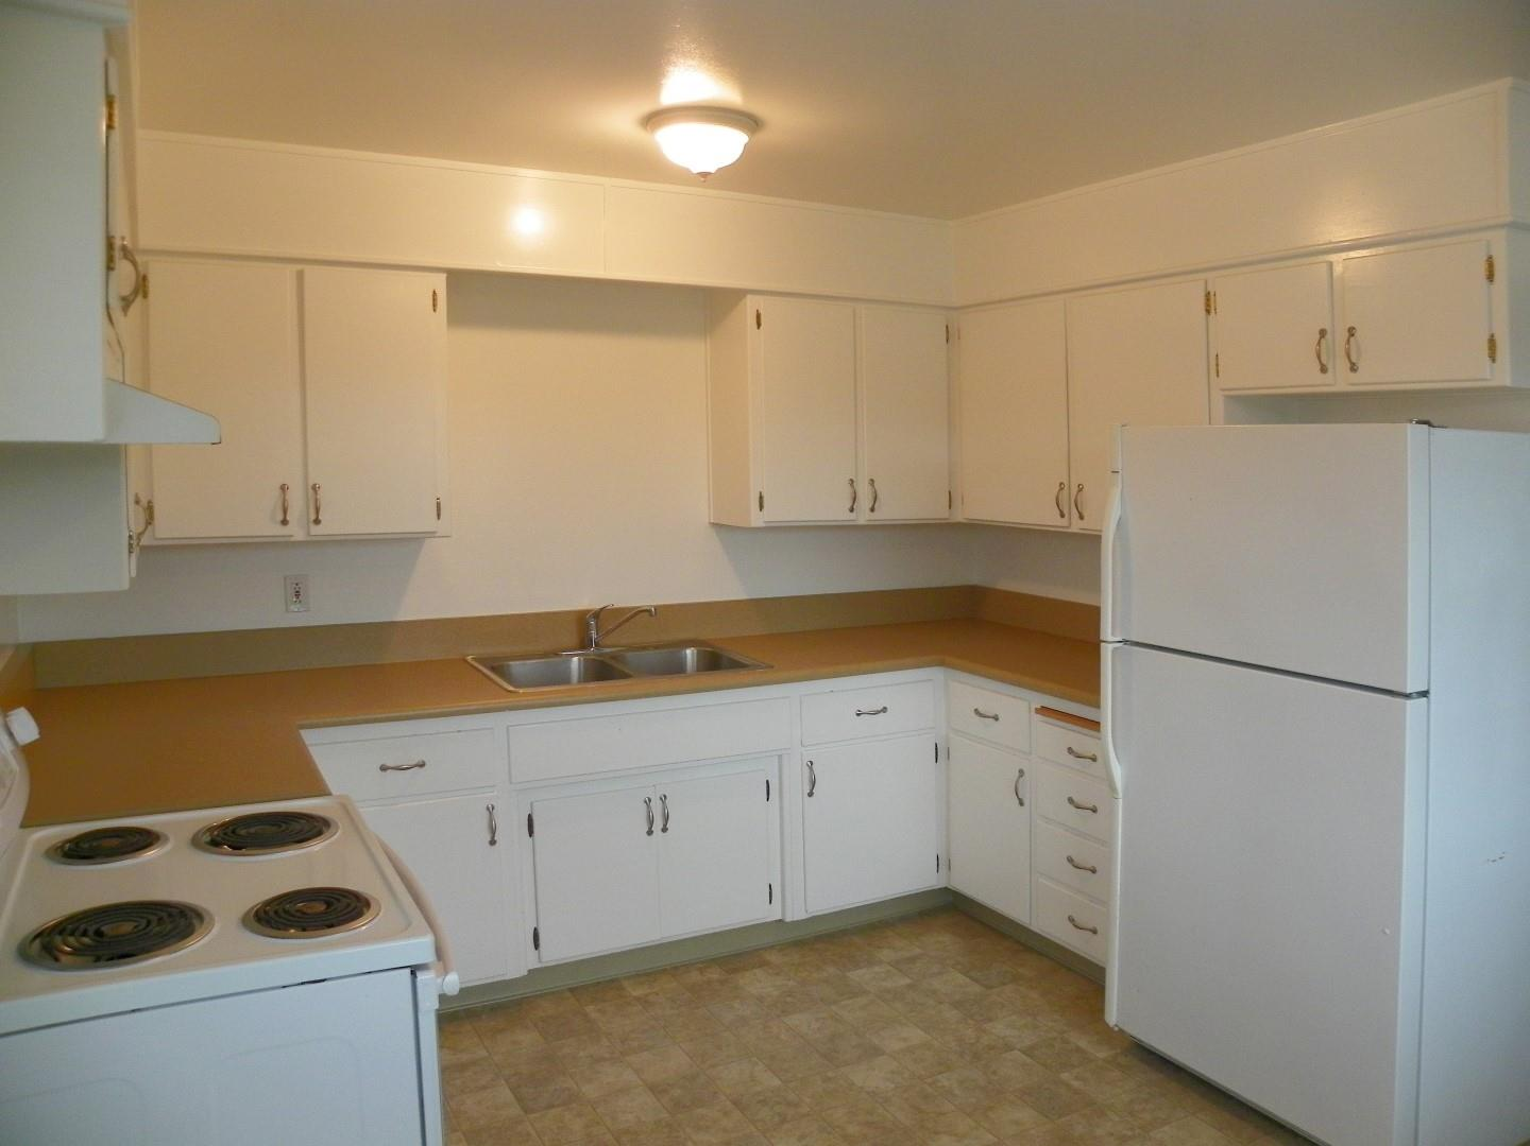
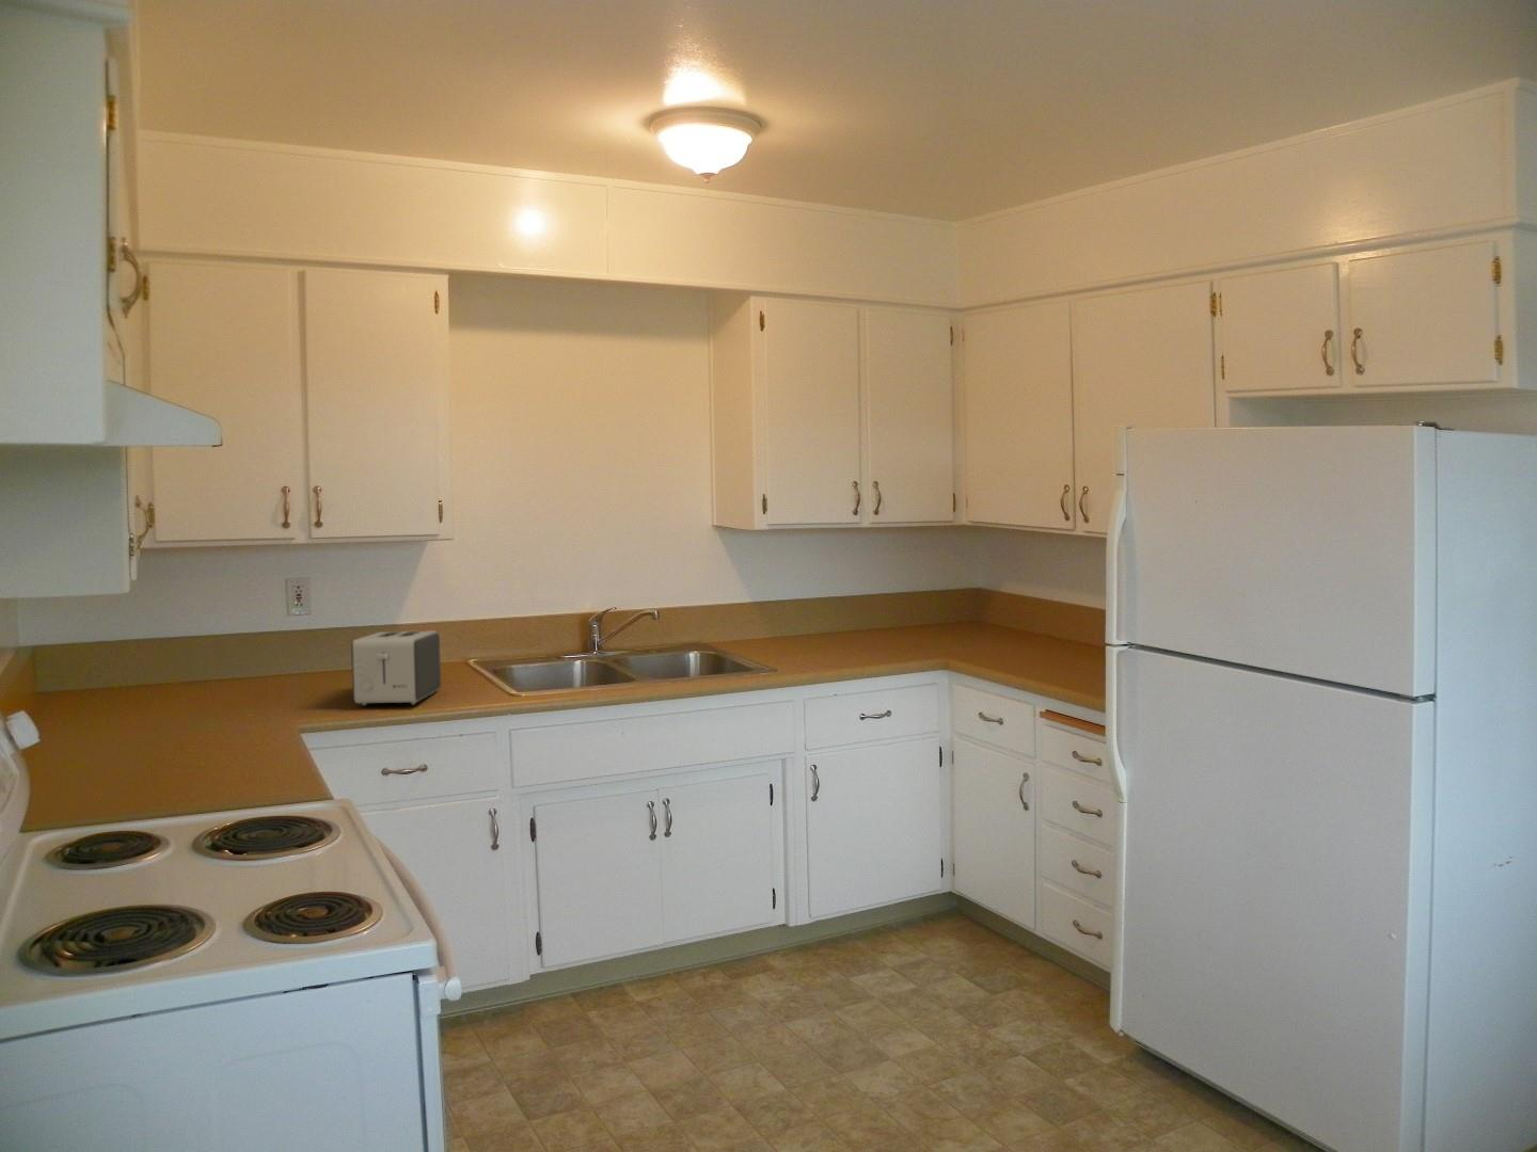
+ toaster [350,630,442,707]
